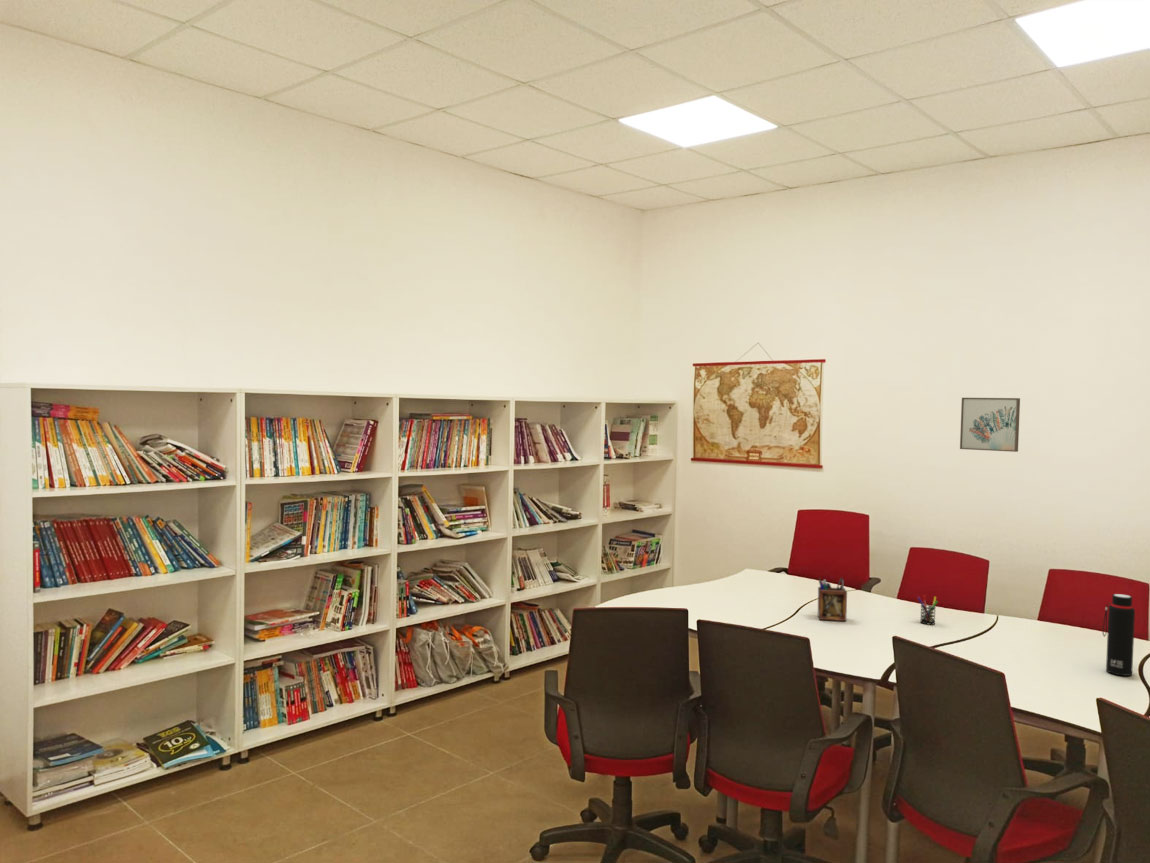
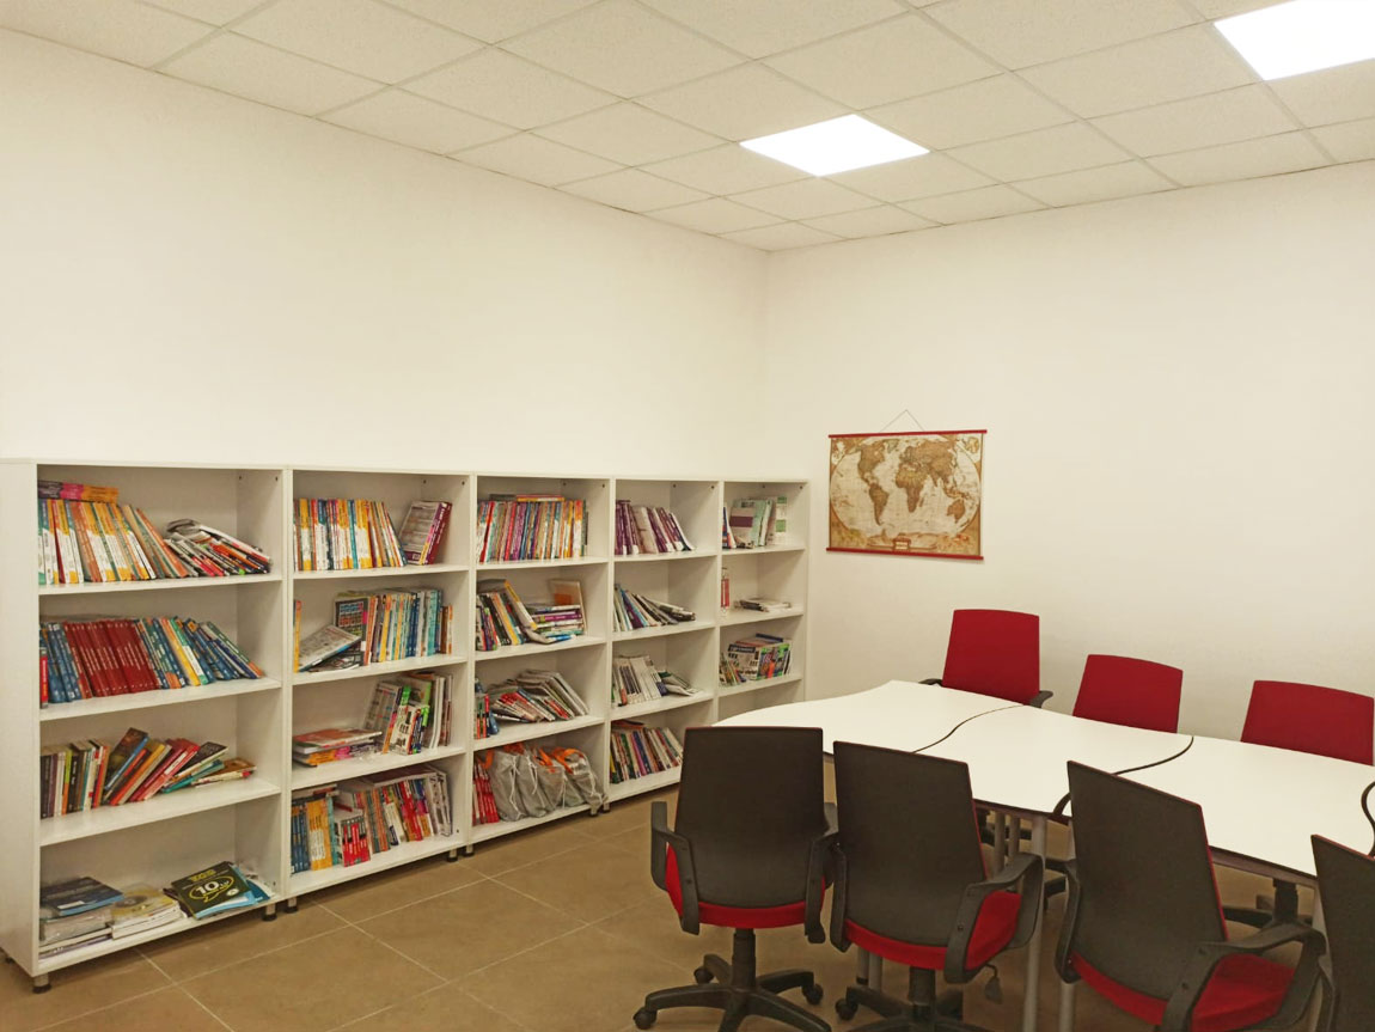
- wall art [959,397,1021,453]
- pen holder [916,594,939,626]
- desk organizer [817,577,848,622]
- water bottle [1102,593,1136,677]
